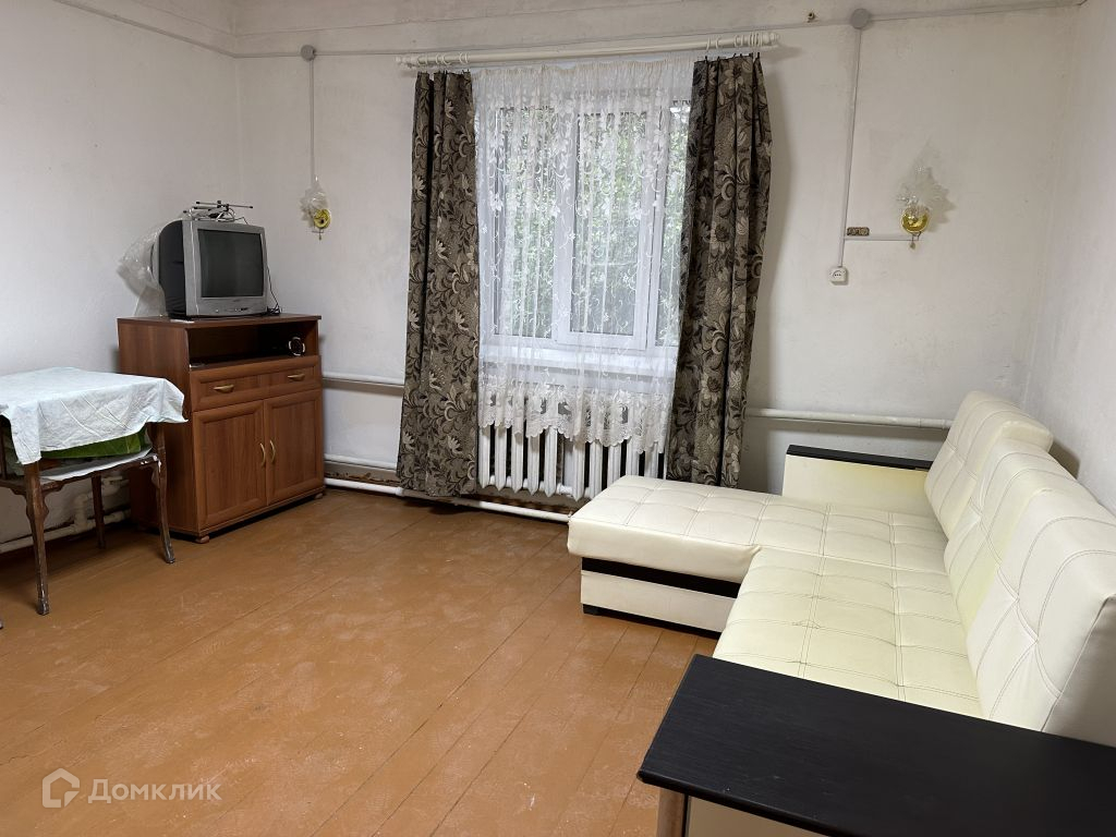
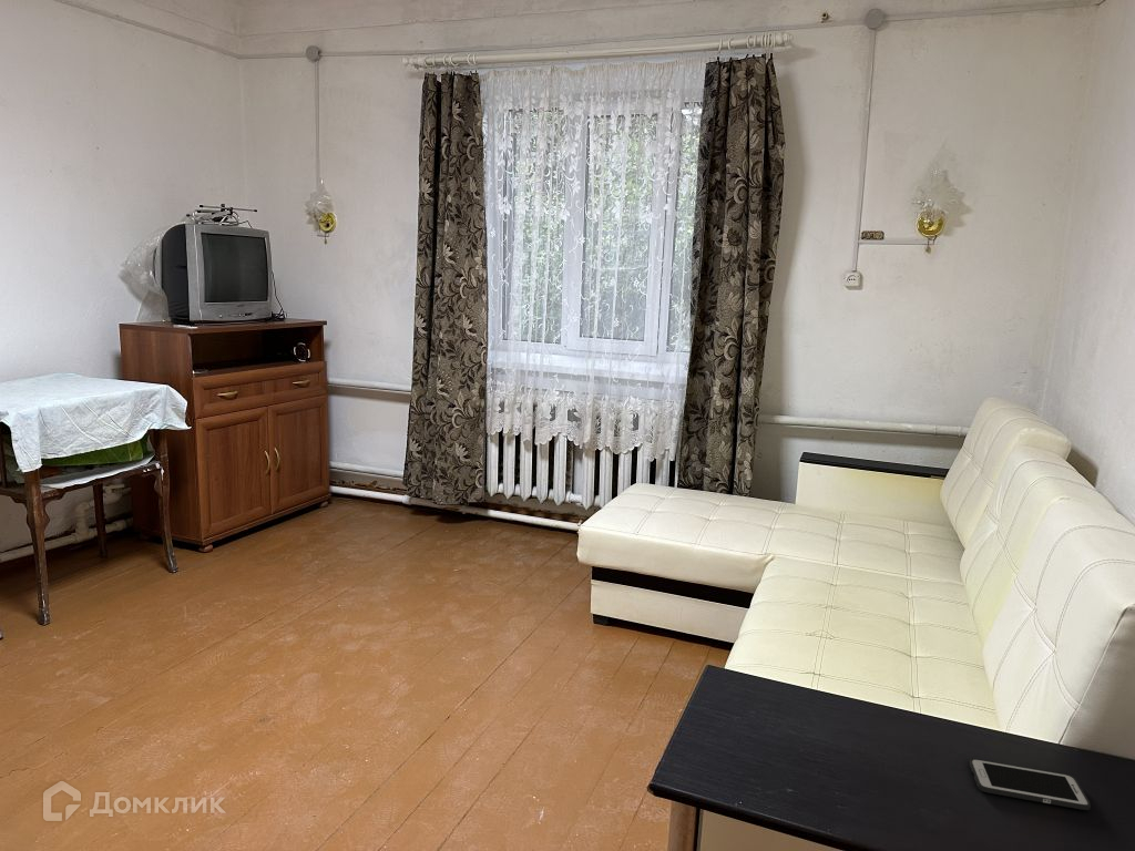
+ cell phone [969,758,1092,811]
